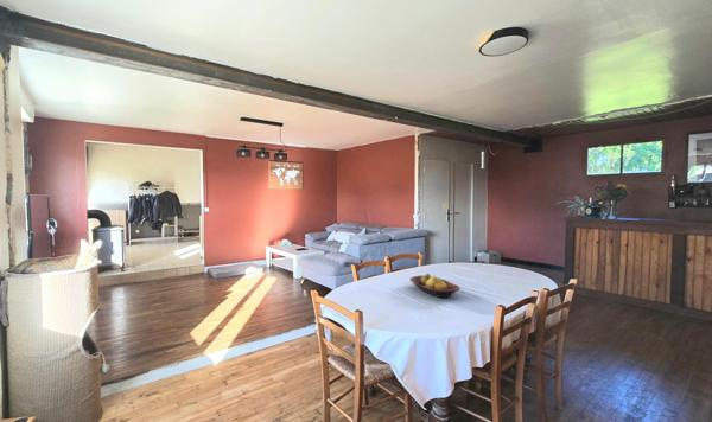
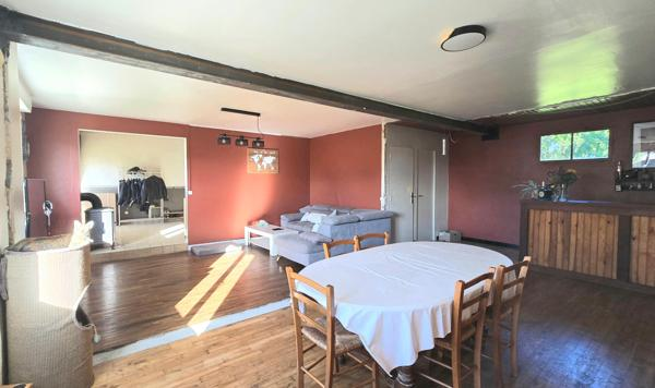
- fruit bowl [409,273,462,299]
